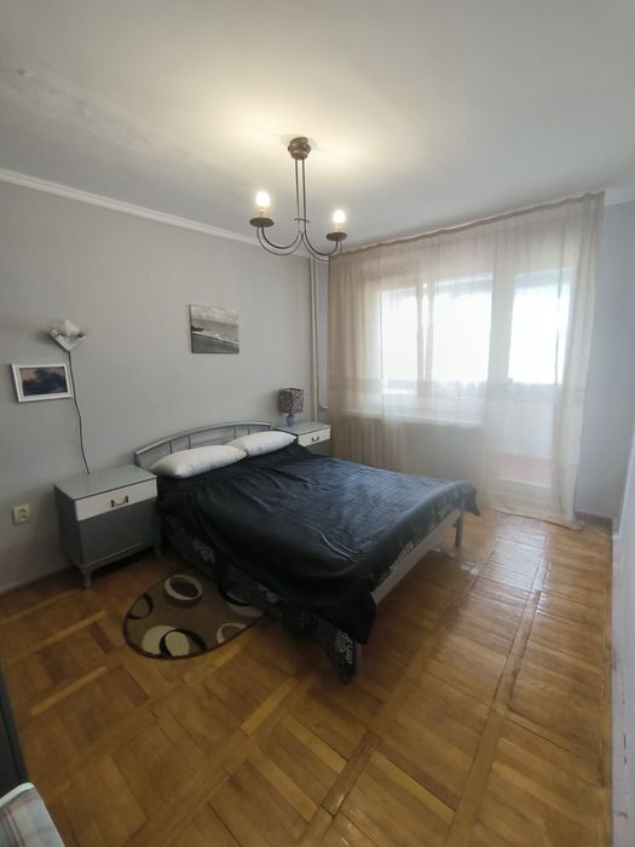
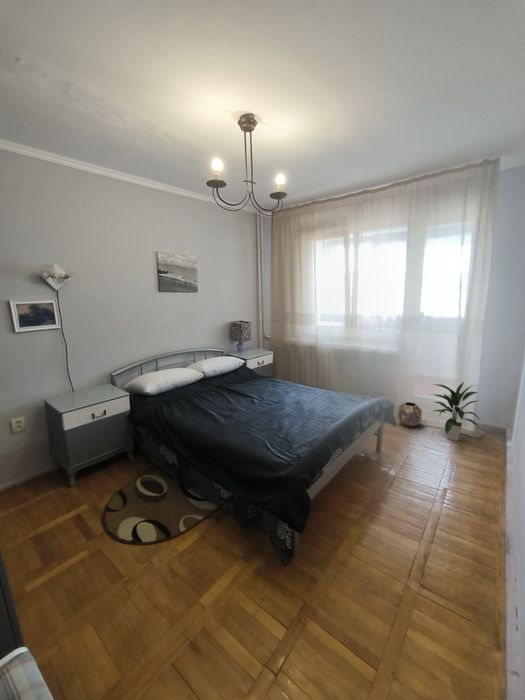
+ planter [397,401,423,428]
+ indoor plant [429,381,481,442]
